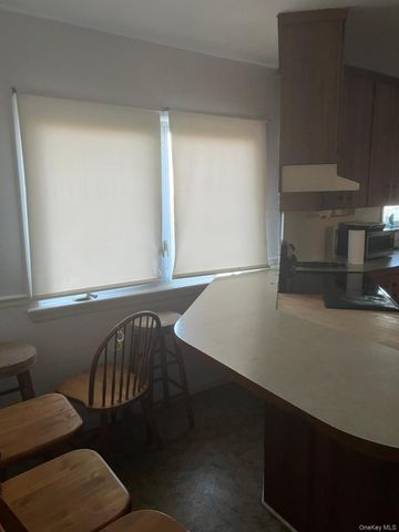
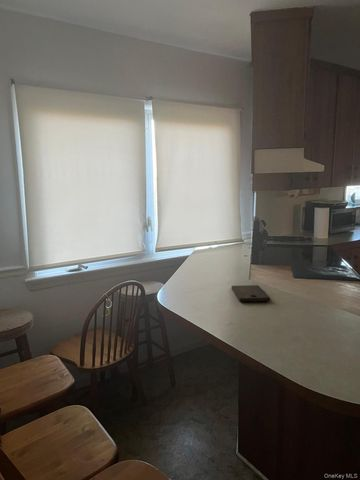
+ cutting board [231,284,271,302]
